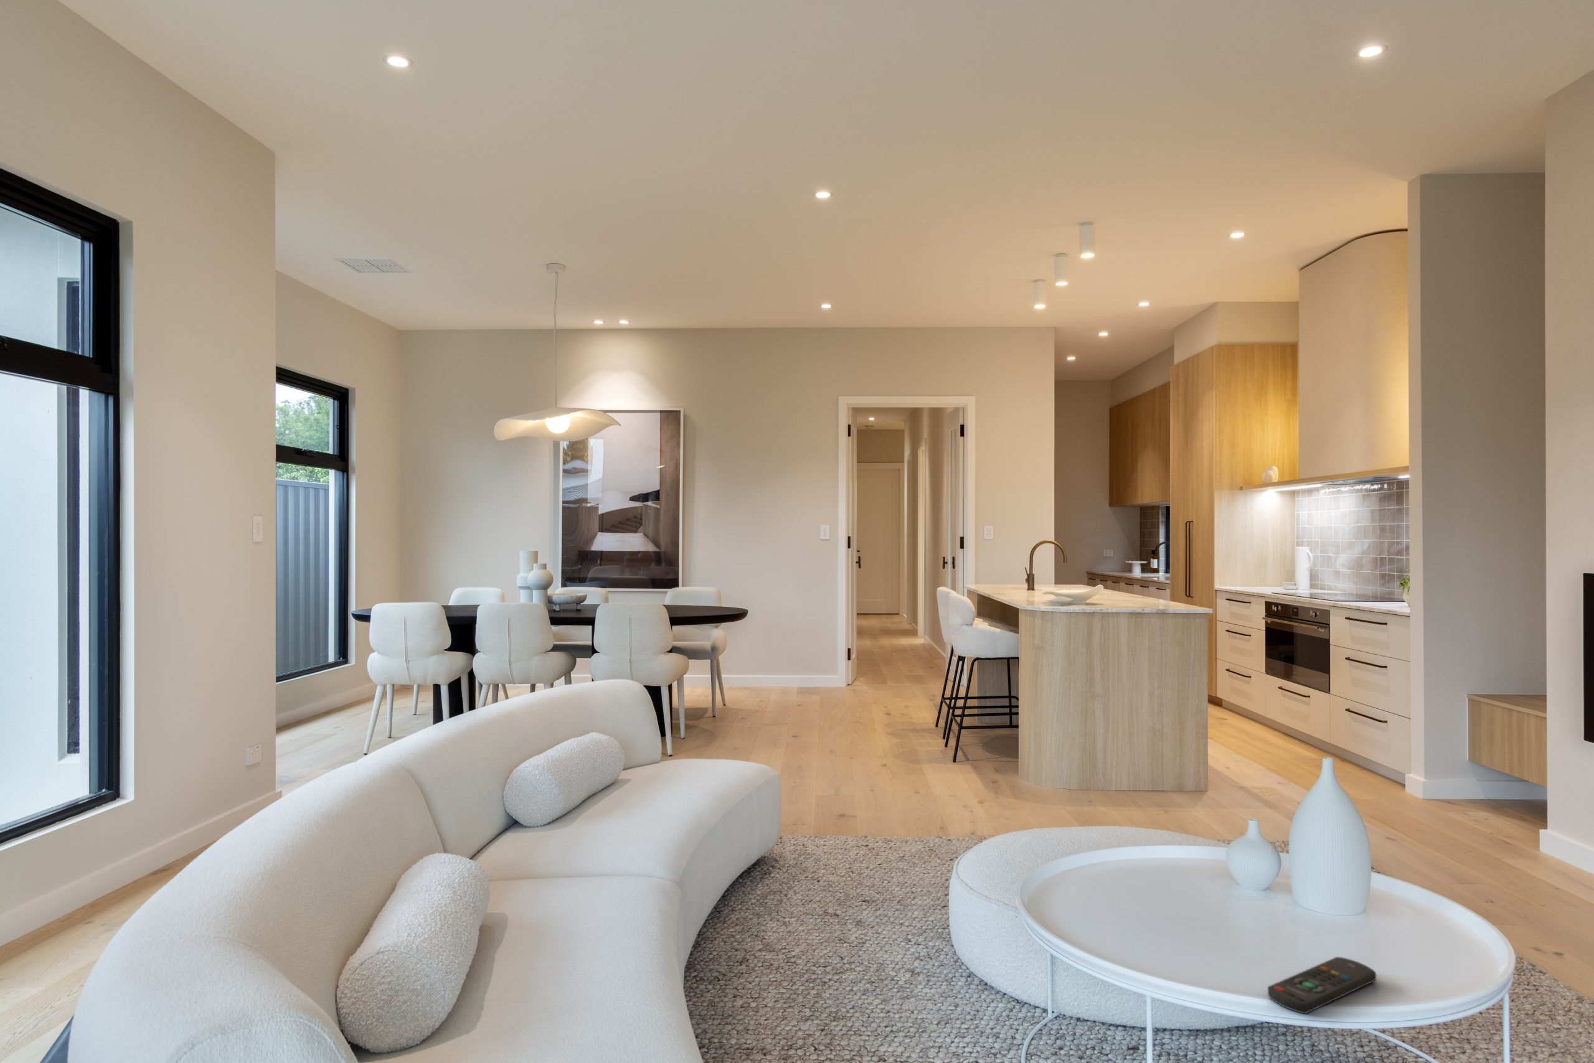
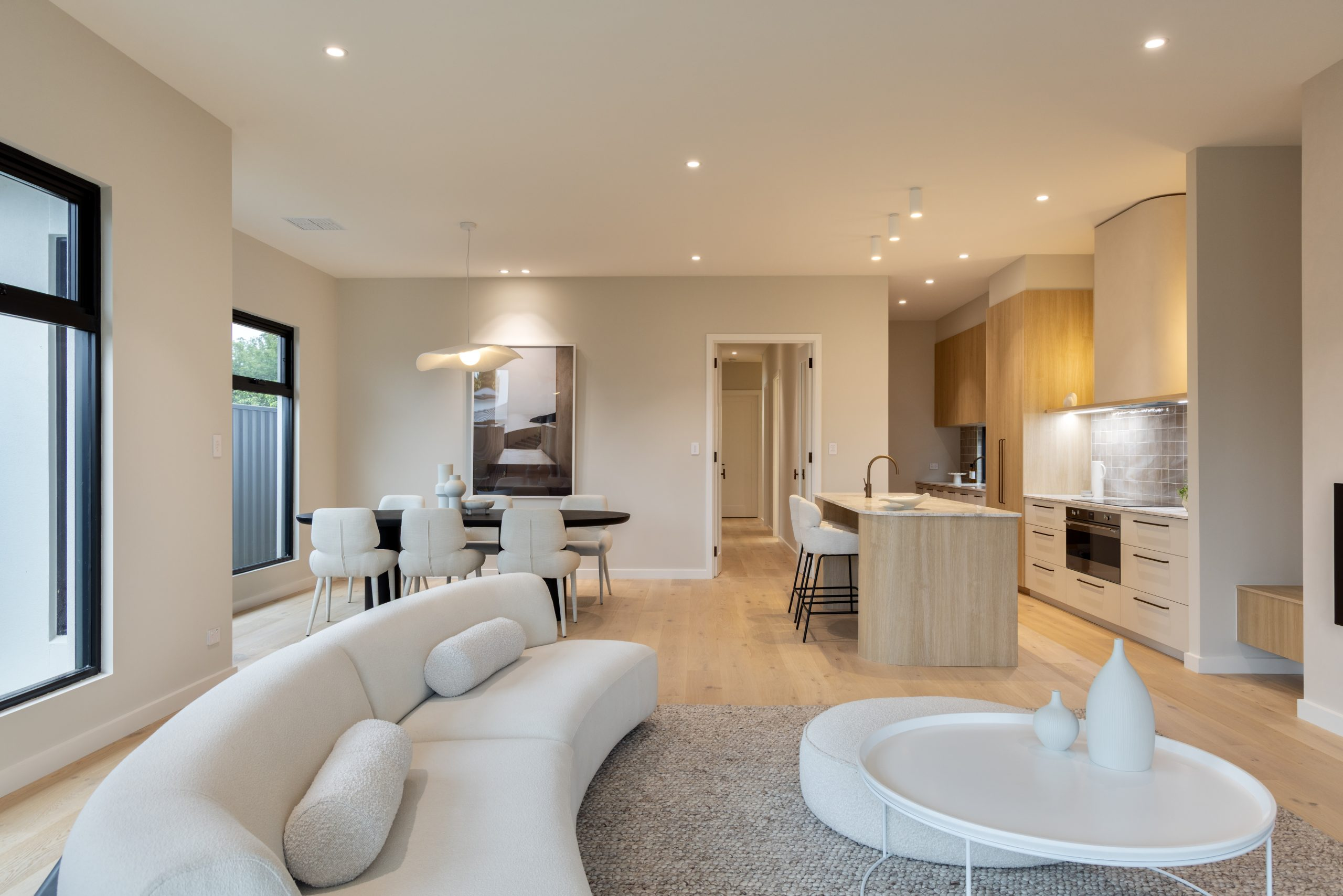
- remote control [1268,956,1377,1014]
